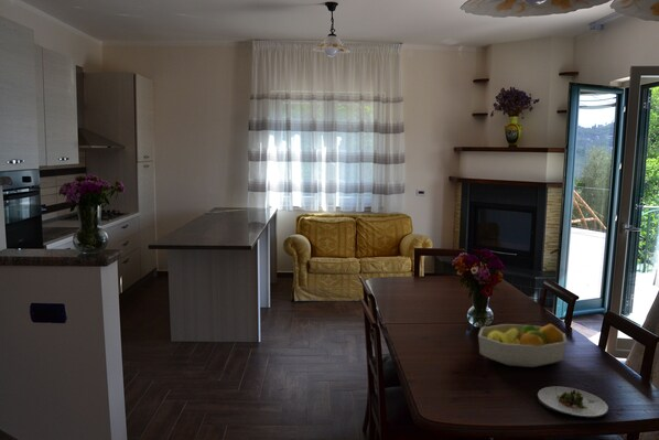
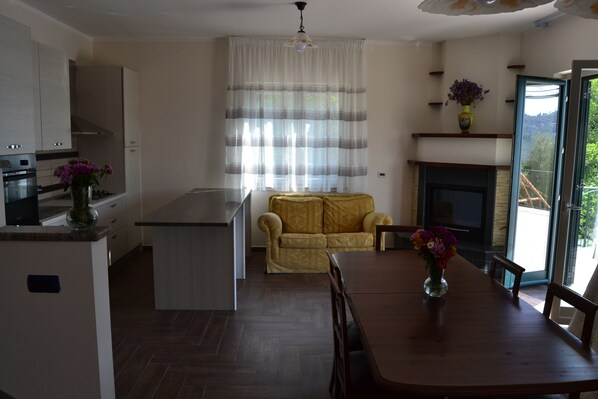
- salad plate [537,385,609,418]
- fruit bowl [477,323,568,368]
